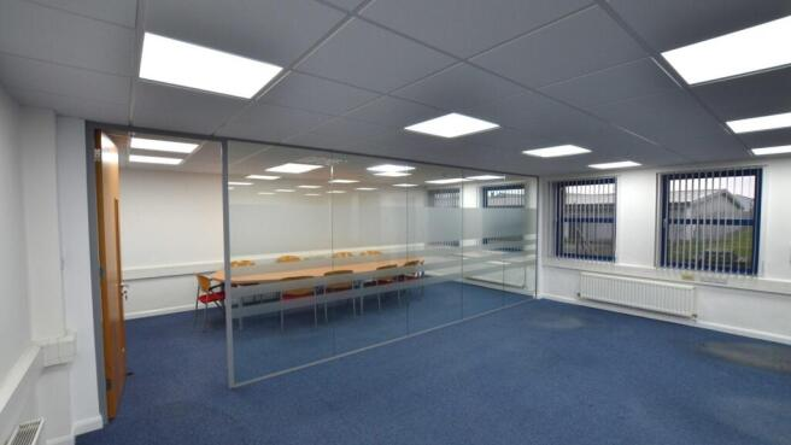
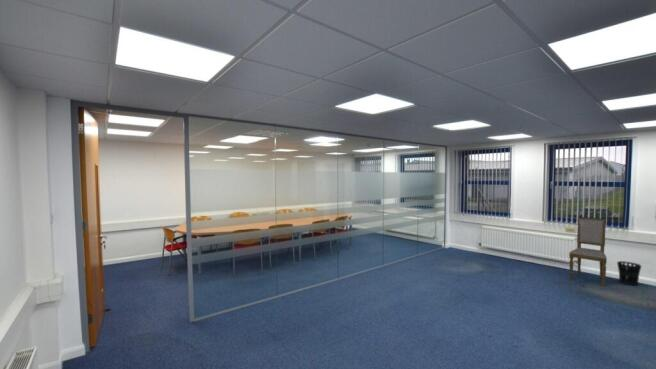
+ wastebasket [616,260,642,286]
+ dining chair [568,216,608,287]
